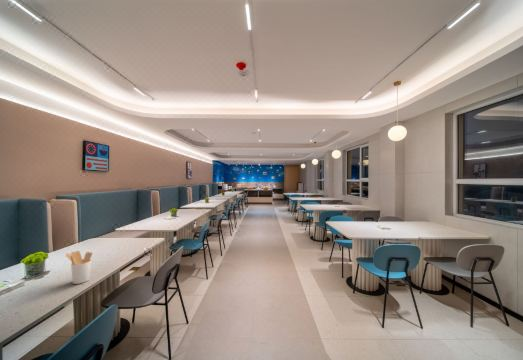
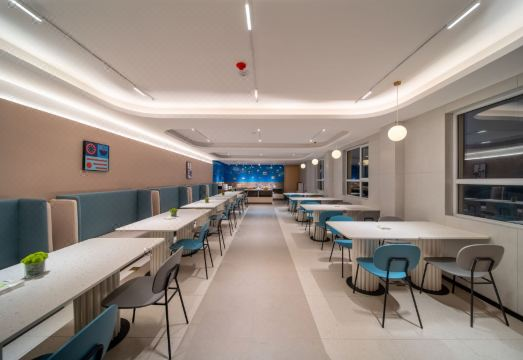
- utensil holder [65,250,93,285]
